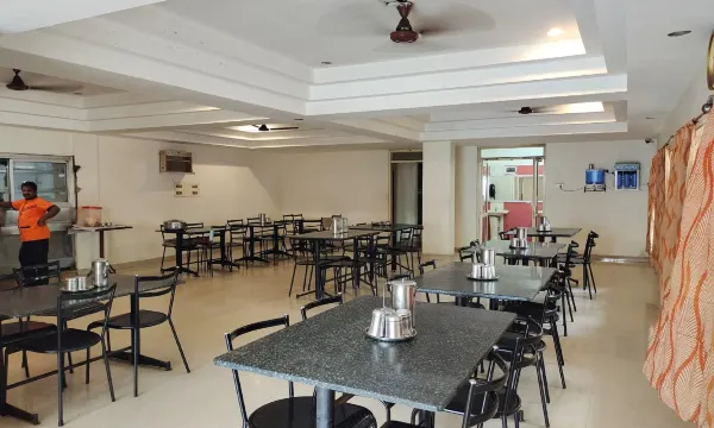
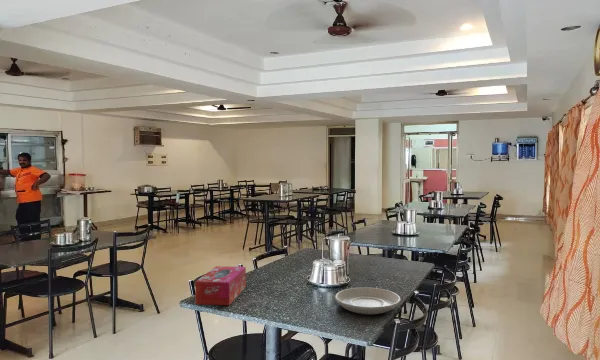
+ tissue box [194,265,247,306]
+ plate [334,287,402,316]
